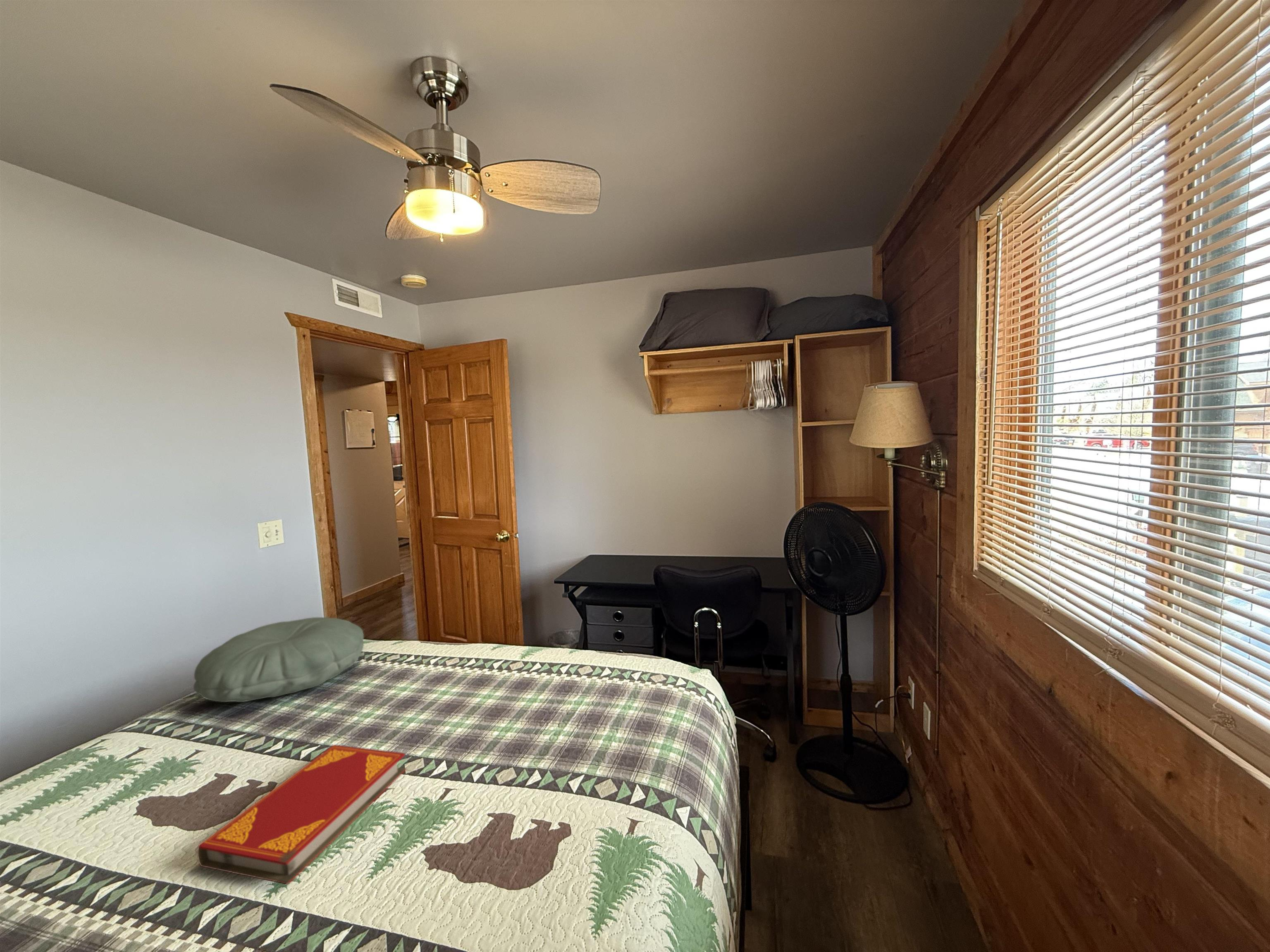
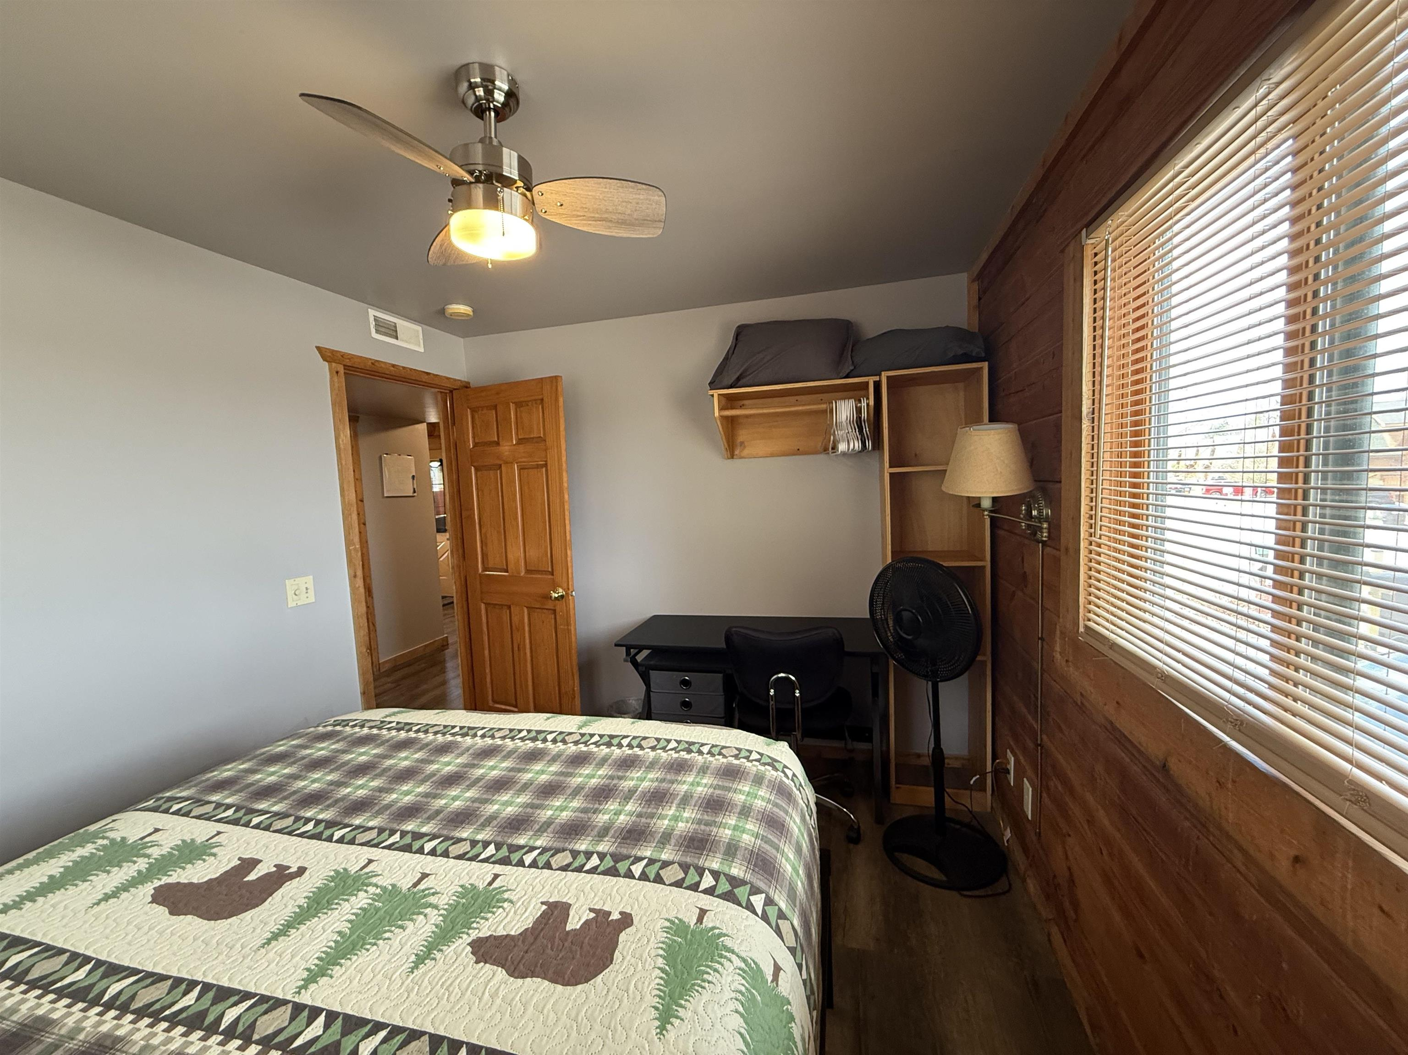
- hardback book [197,745,406,884]
- pillow [193,617,364,702]
